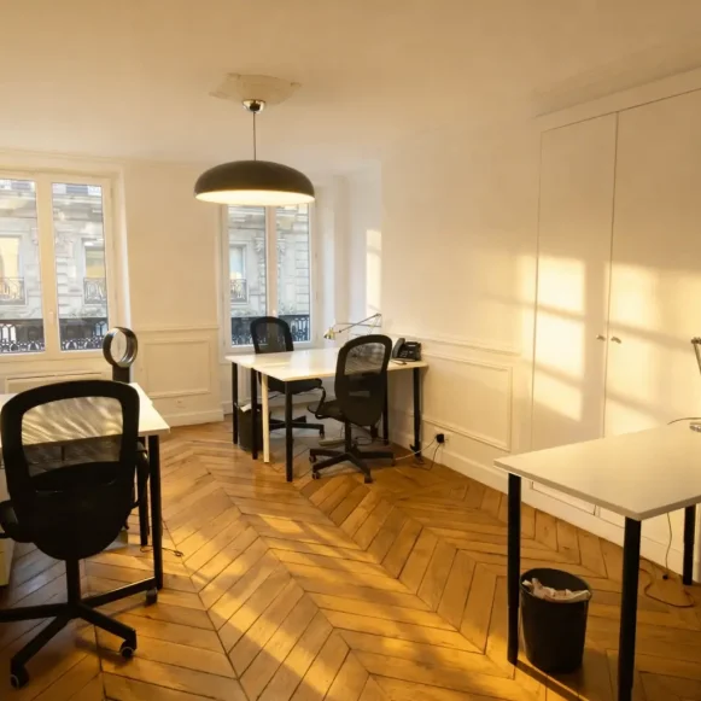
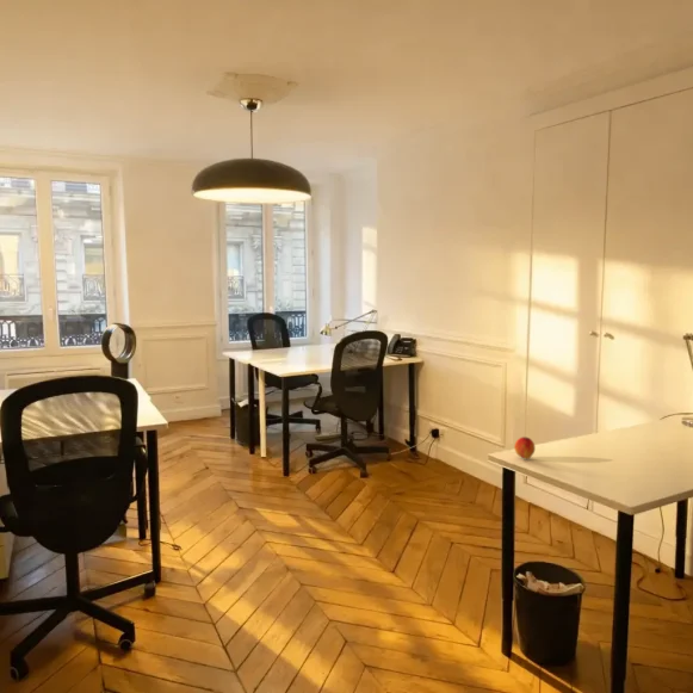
+ peach [513,435,537,460]
